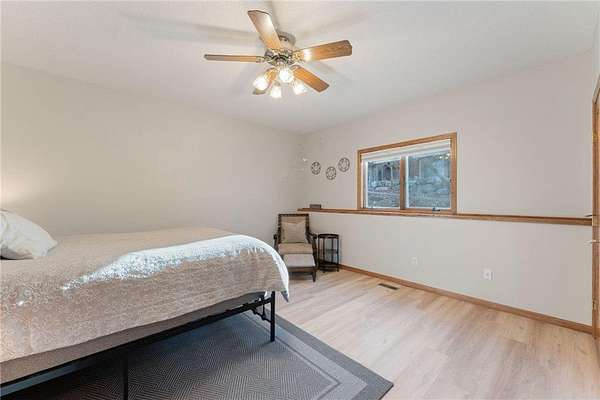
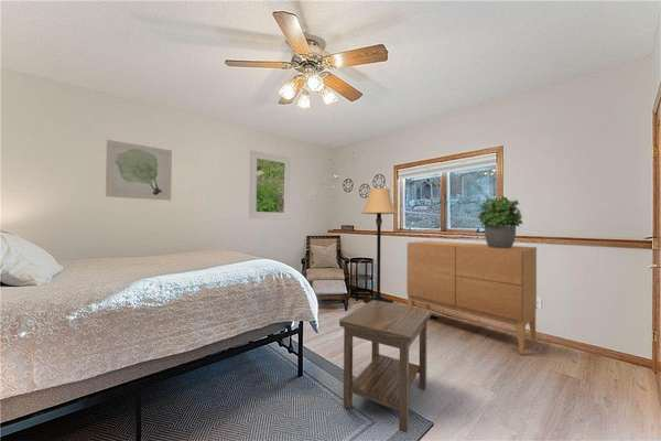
+ sideboard [405,240,538,355]
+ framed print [248,149,291,220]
+ side table [338,300,432,434]
+ lamp [360,187,398,303]
+ potted plant [477,195,523,248]
+ wall art [105,139,173,202]
